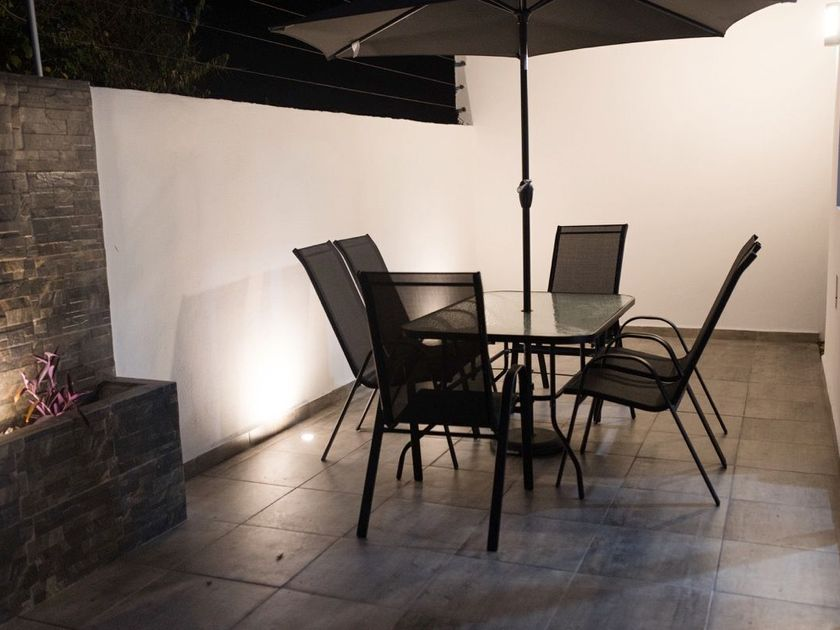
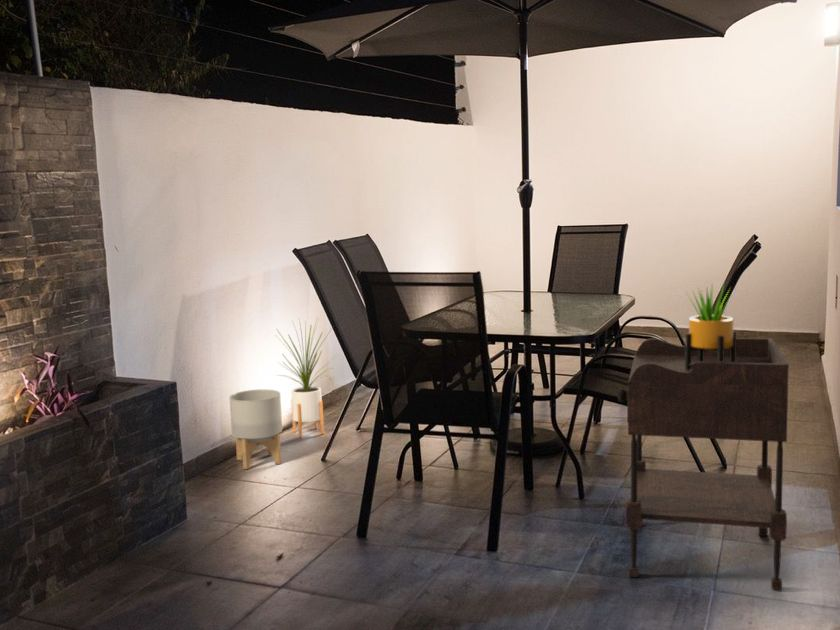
+ house plant [274,316,337,438]
+ potted plant [683,280,737,369]
+ planter [228,388,283,470]
+ side table [617,337,790,591]
